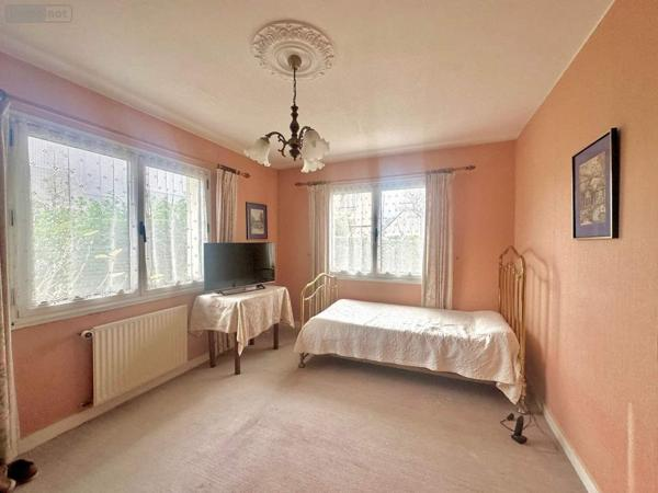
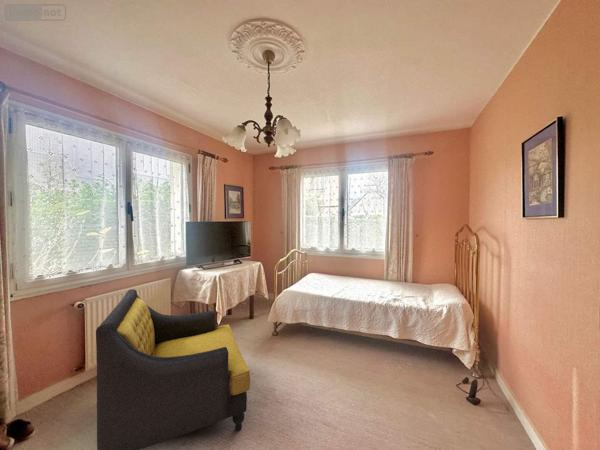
+ armchair [95,288,251,450]
